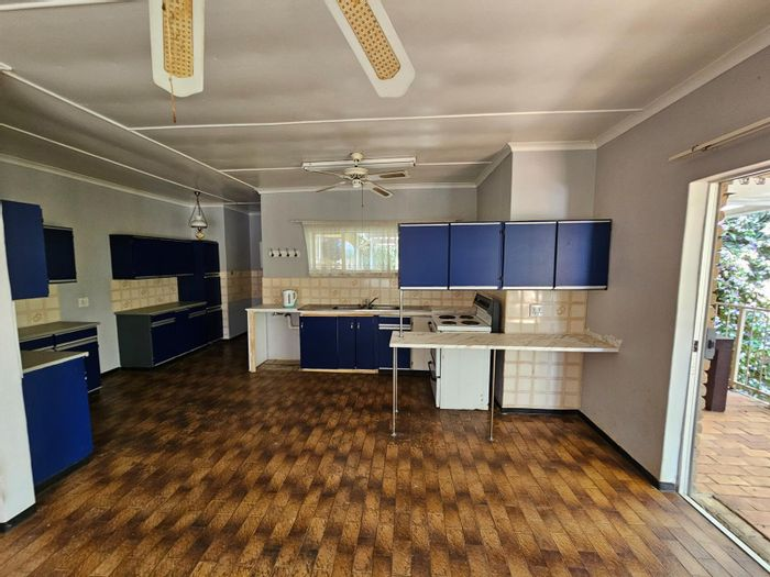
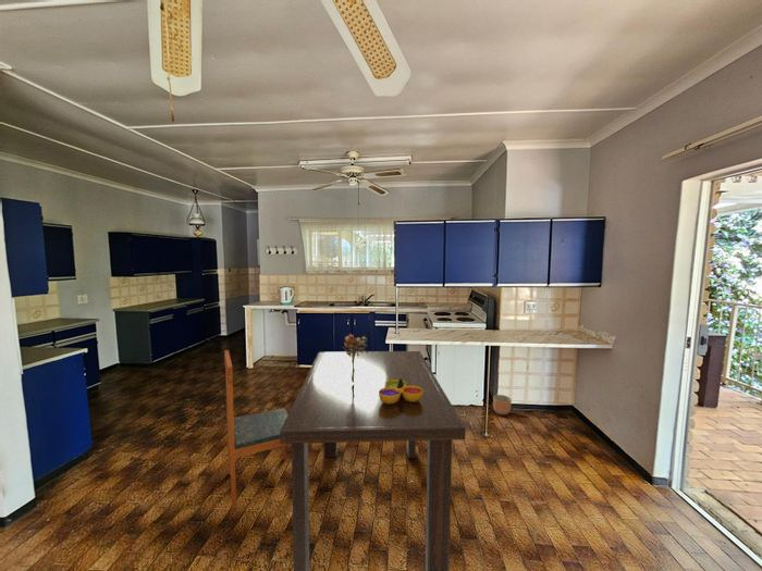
+ decorative bowl [379,378,423,405]
+ bouquet [341,333,369,384]
+ chair [223,349,291,510]
+ planter [492,394,513,415]
+ dining table [280,350,467,571]
